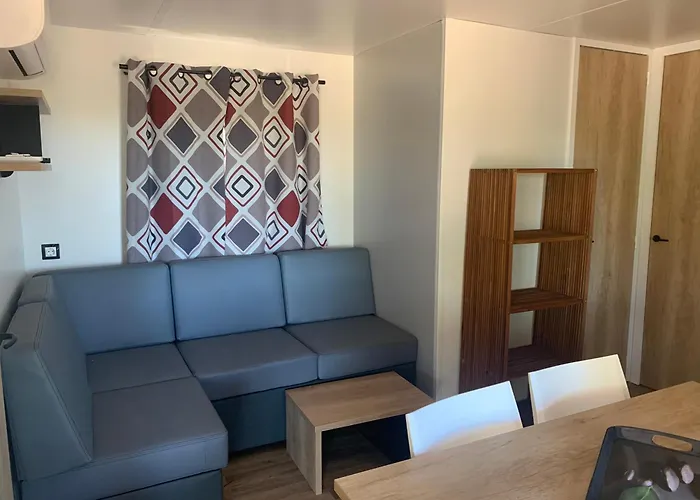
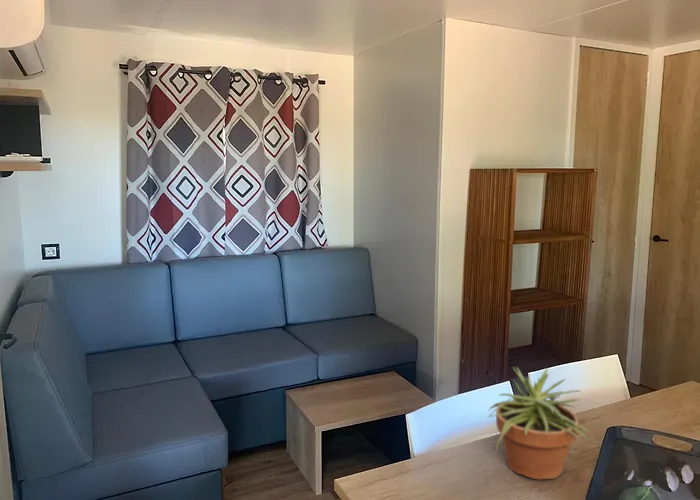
+ potted plant [486,366,593,481]
